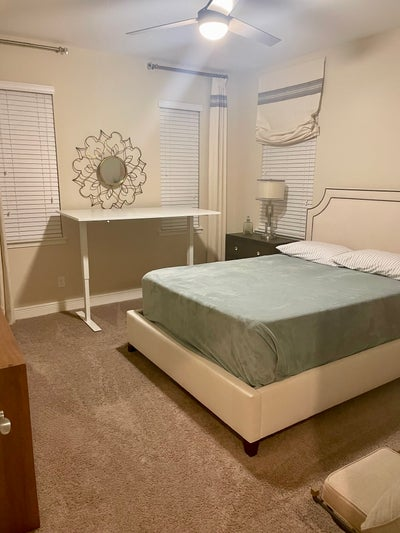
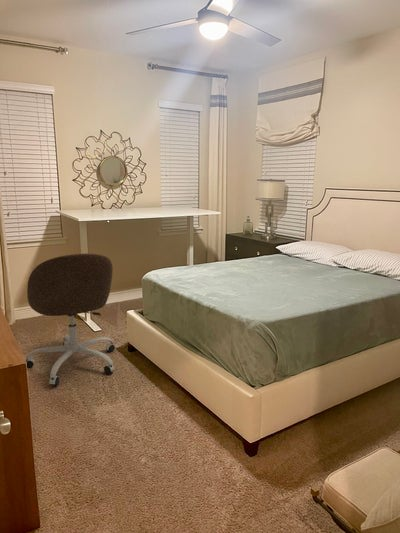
+ office chair [24,252,116,387]
